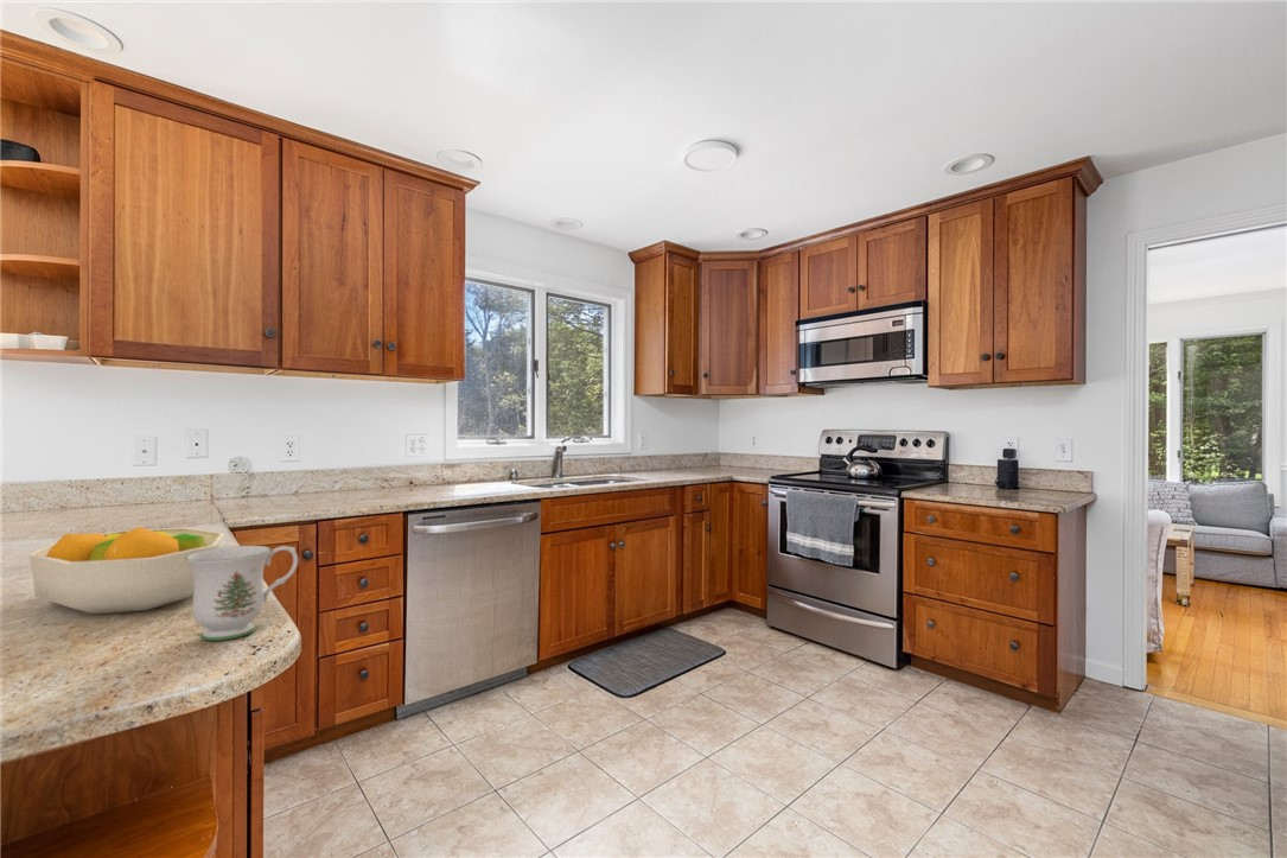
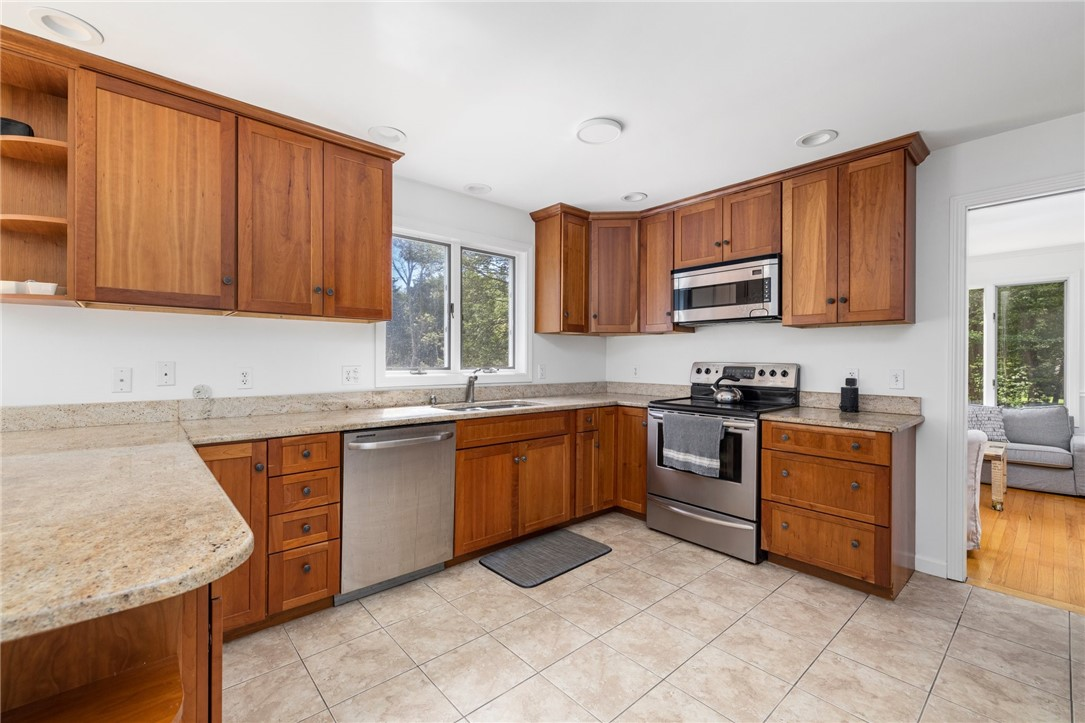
- mug [186,545,299,642]
- fruit bowl [27,526,225,616]
